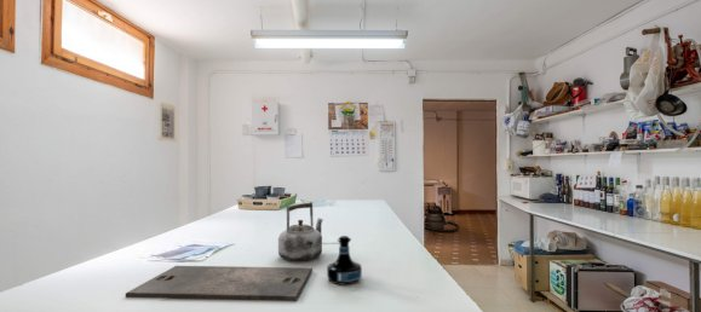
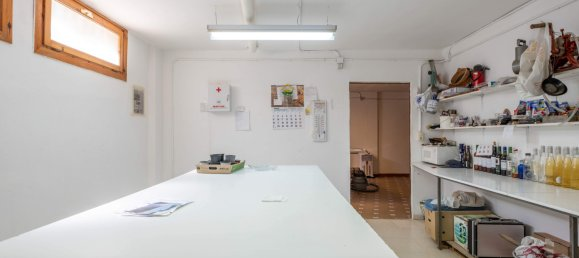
- cutting board [125,265,314,302]
- kettle [277,201,324,262]
- tequila bottle [326,235,363,285]
